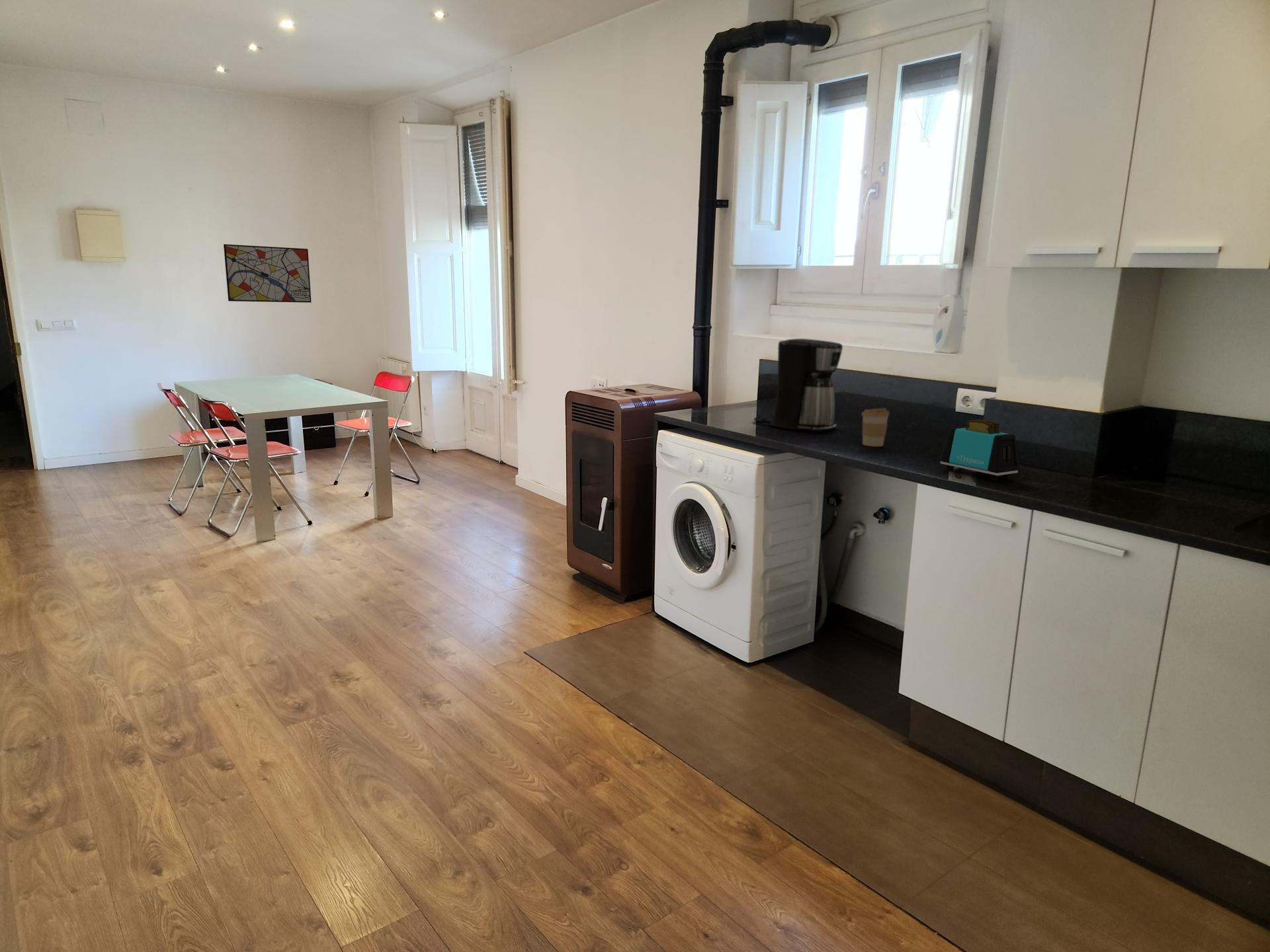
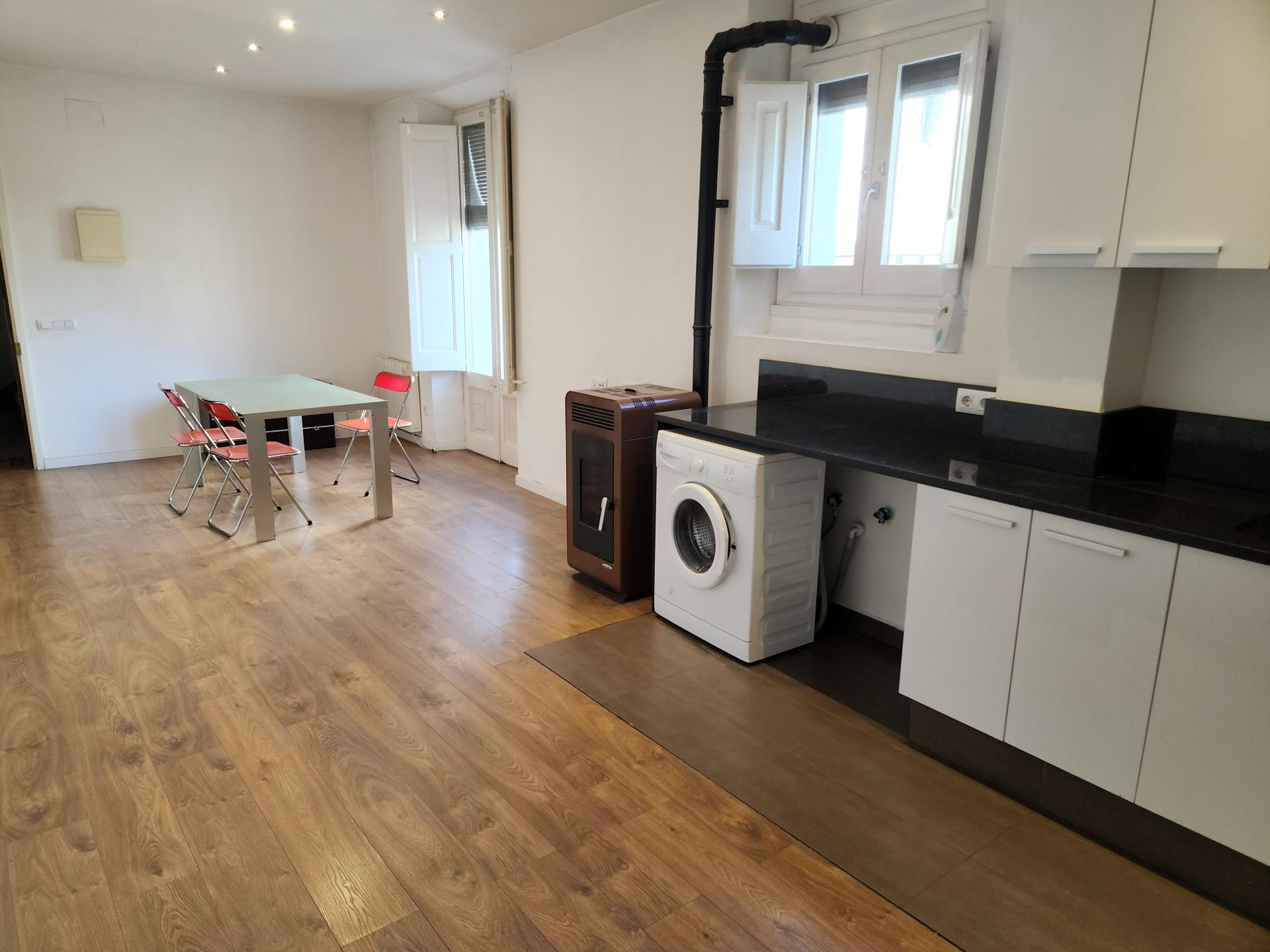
- coffee maker [753,338,843,432]
- coffee cup [861,408,890,447]
- wall art [223,243,312,303]
- toaster [940,419,1019,481]
